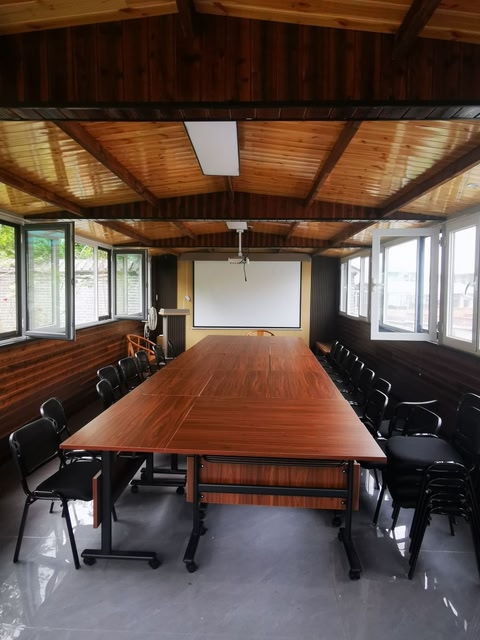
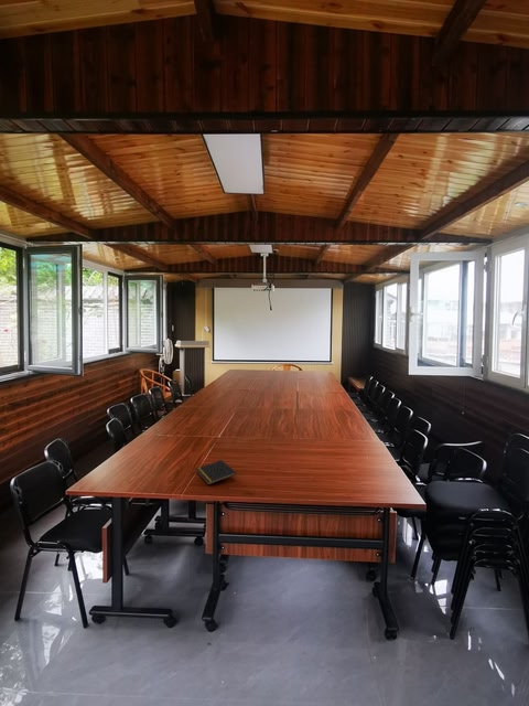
+ notepad [195,459,237,485]
